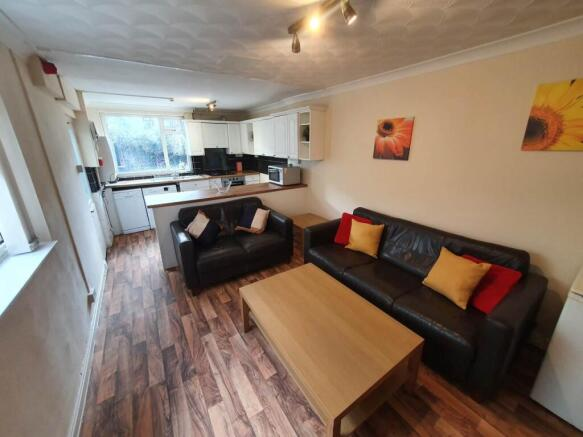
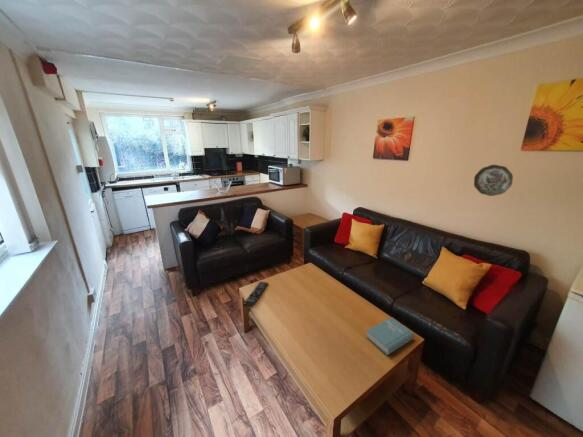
+ decorative plate [473,164,514,197]
+ remote control [242,280,269,309]
+ book [365,316,415,356]
